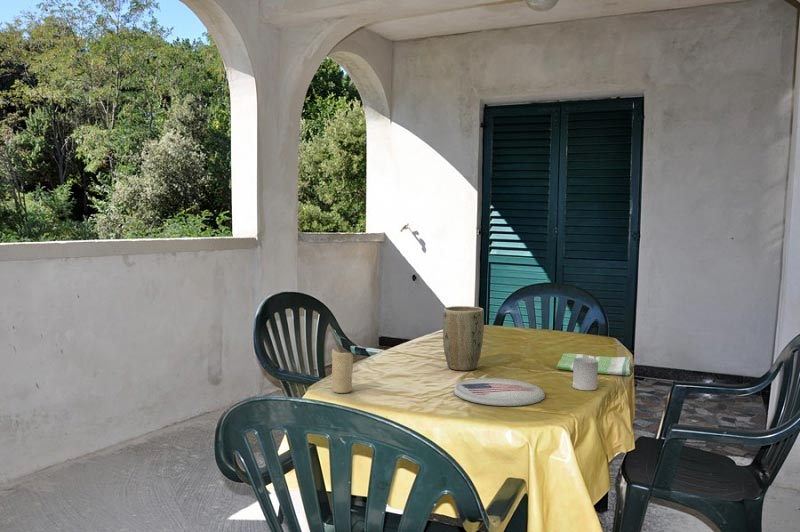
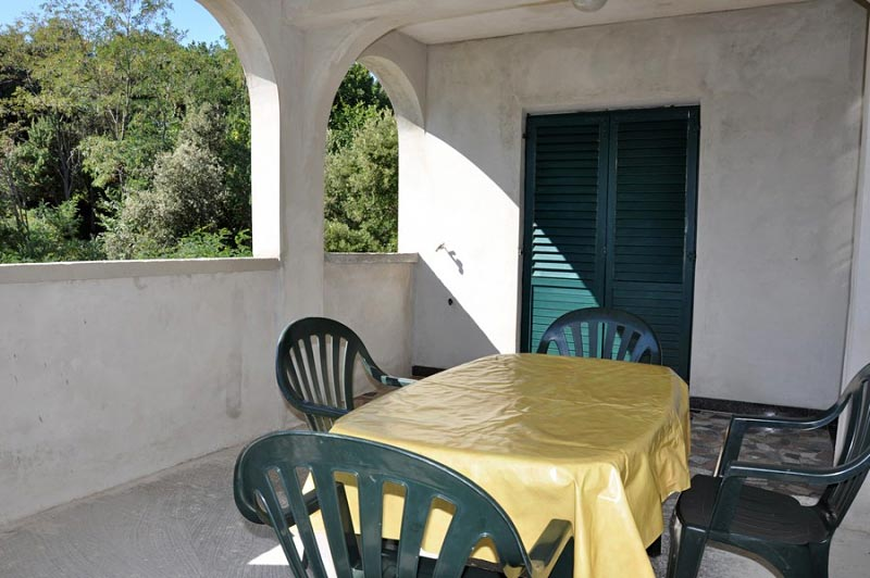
- dish towel [556,352,632,377]
- plant pot [442,305,485,372]
- plate [452,377,546,407]
- candle [331,348,354,394]
- cup [572,358,599,391]
